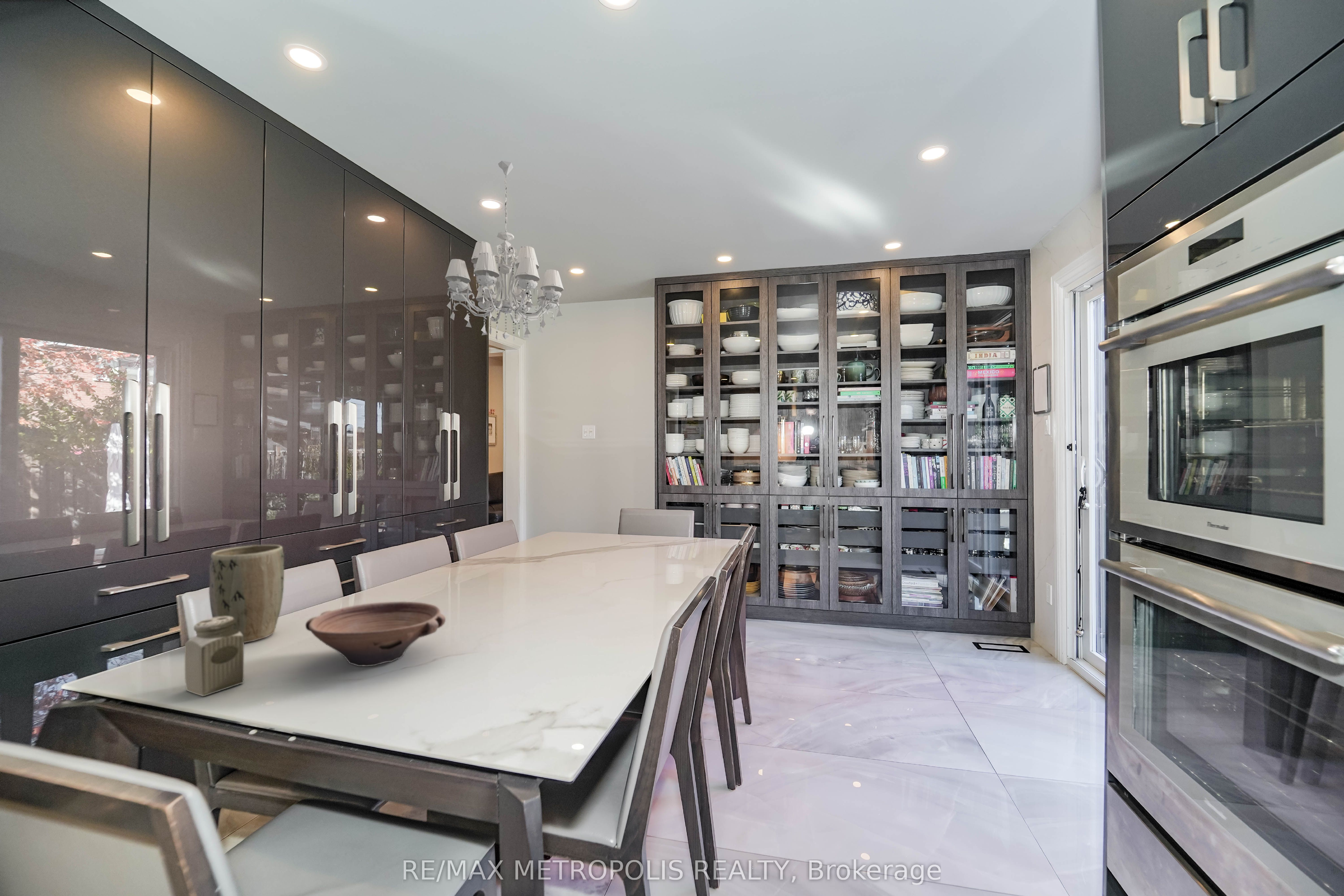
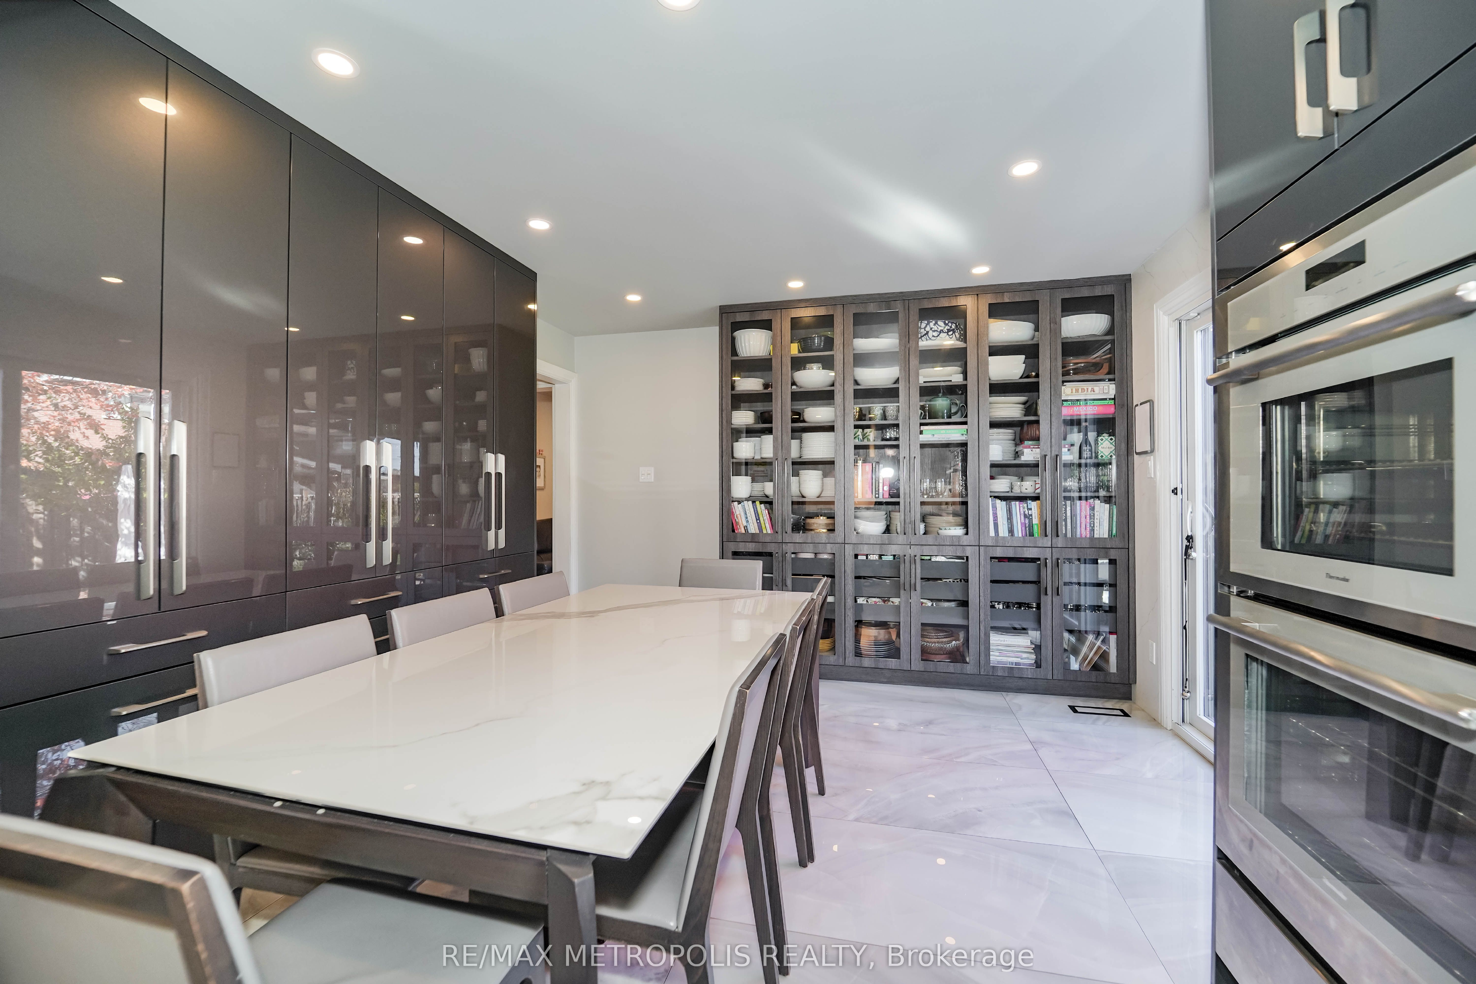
- plant pot [209,544,284,643]
- bowl [305,601,446,667]
- salt shaker [184,616,244,697]
- chandelier [445,160,564,341]
